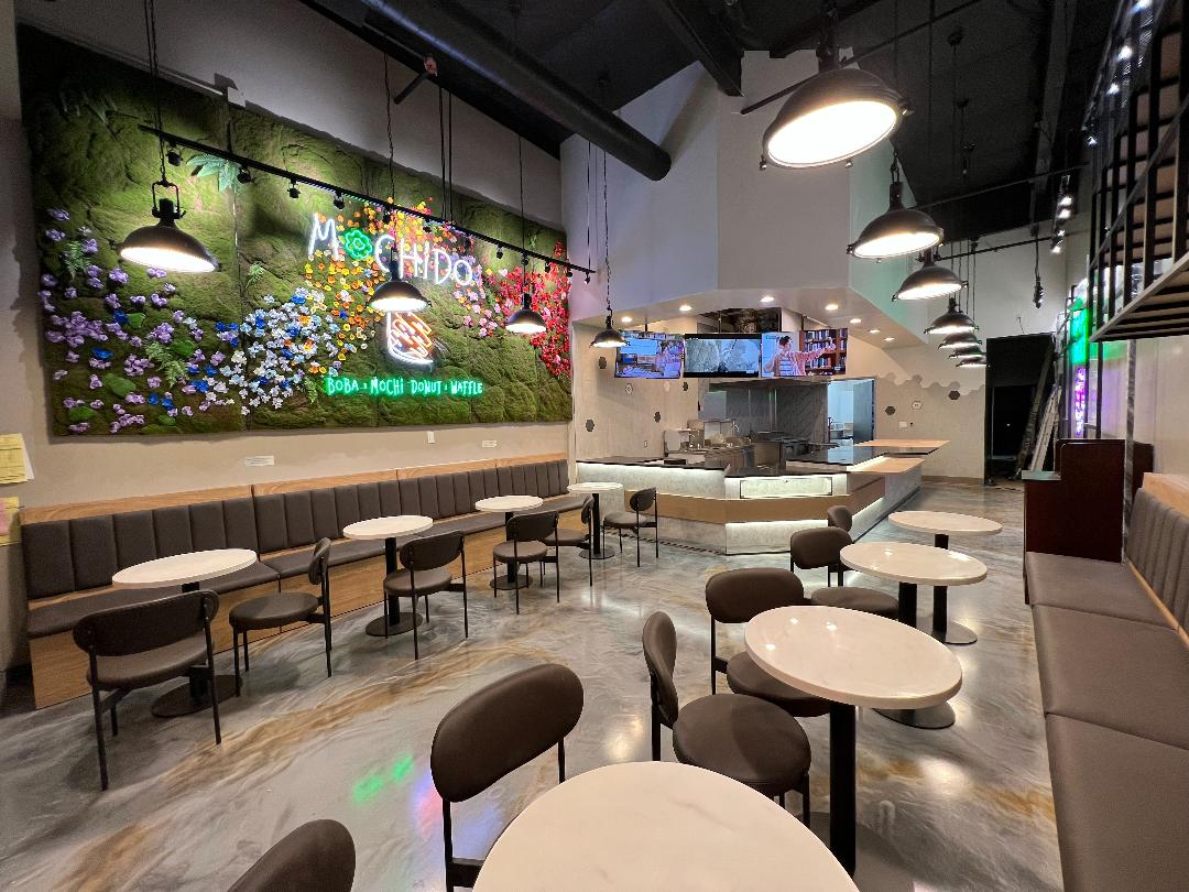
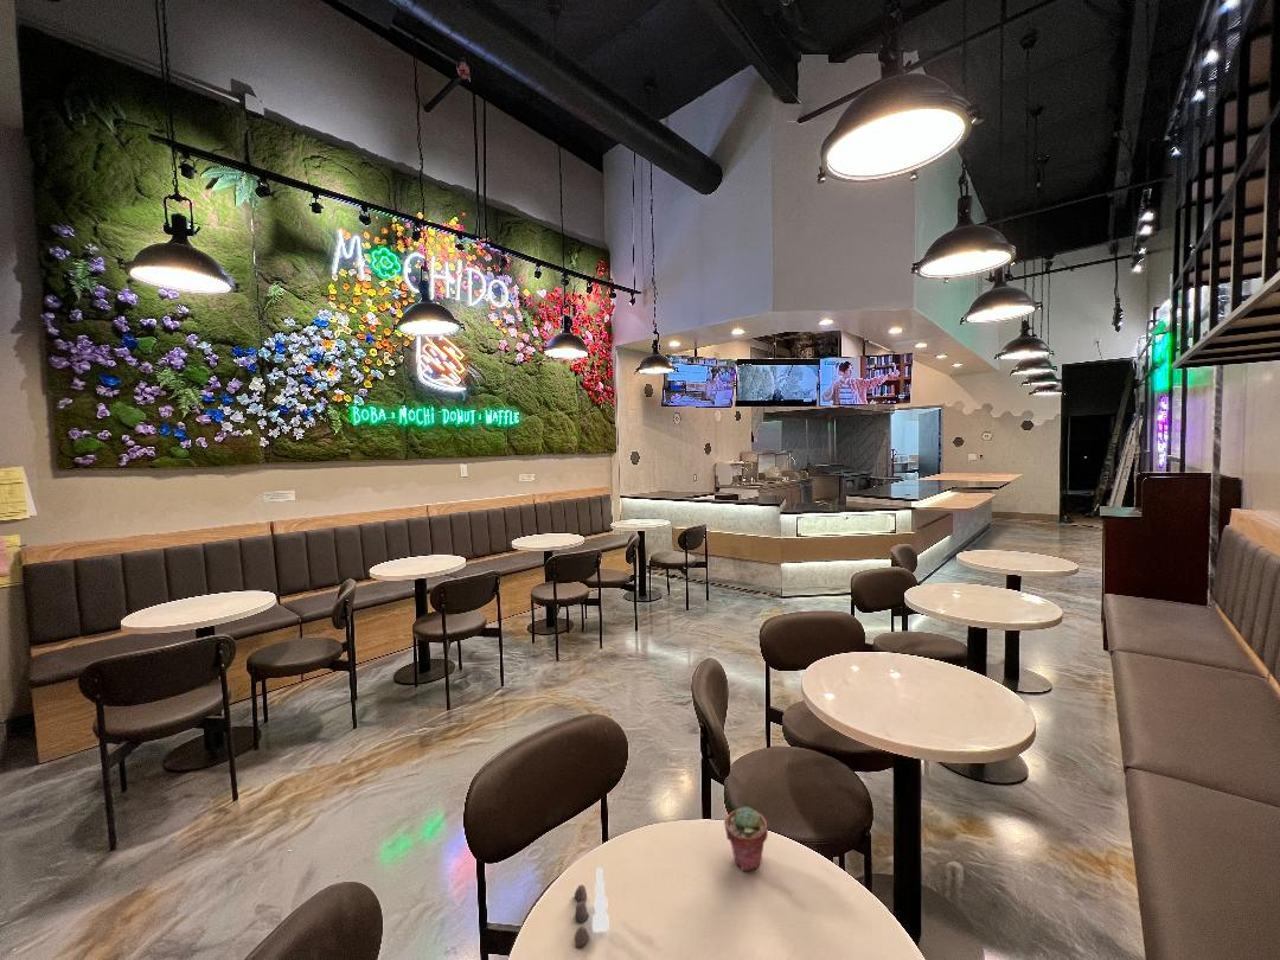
+ salt and pepper shaker set [574,866,609,948]
+ potted succulent [723,805,769,872]
